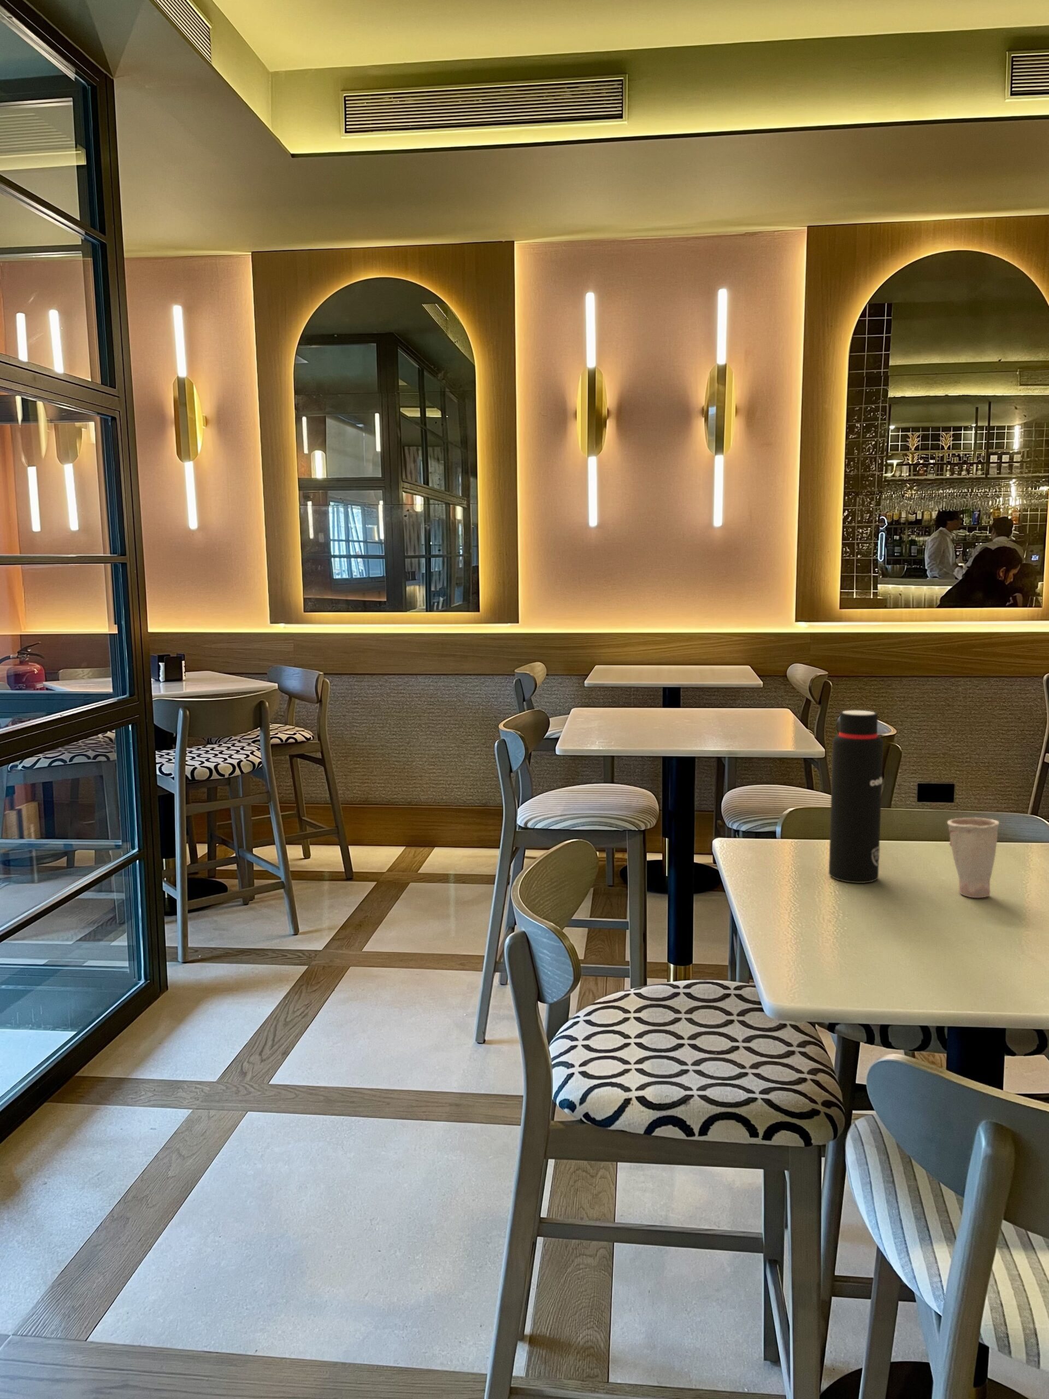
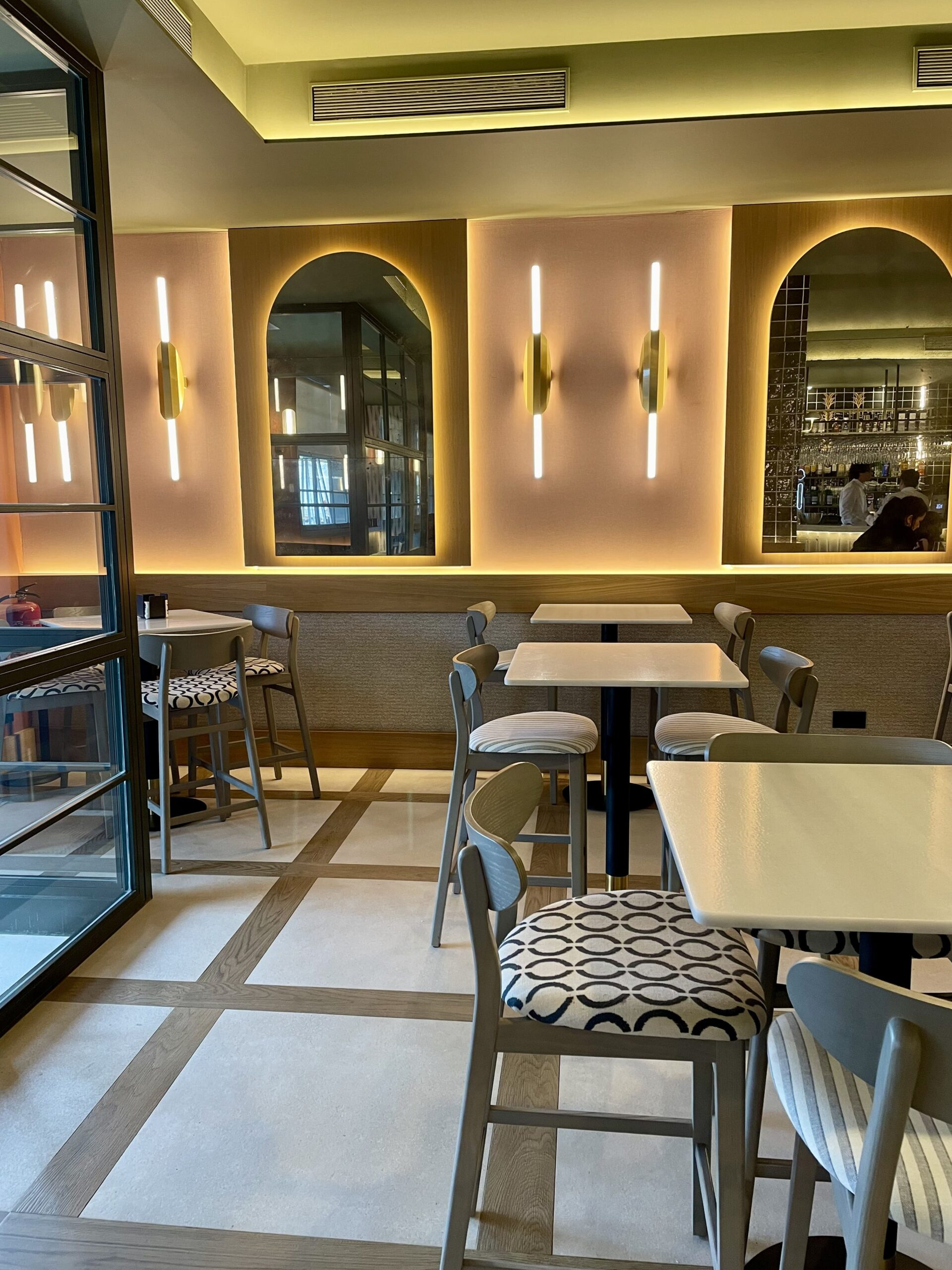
- water bottle [829,709,884,883]
- cup [947,817,999,899]
